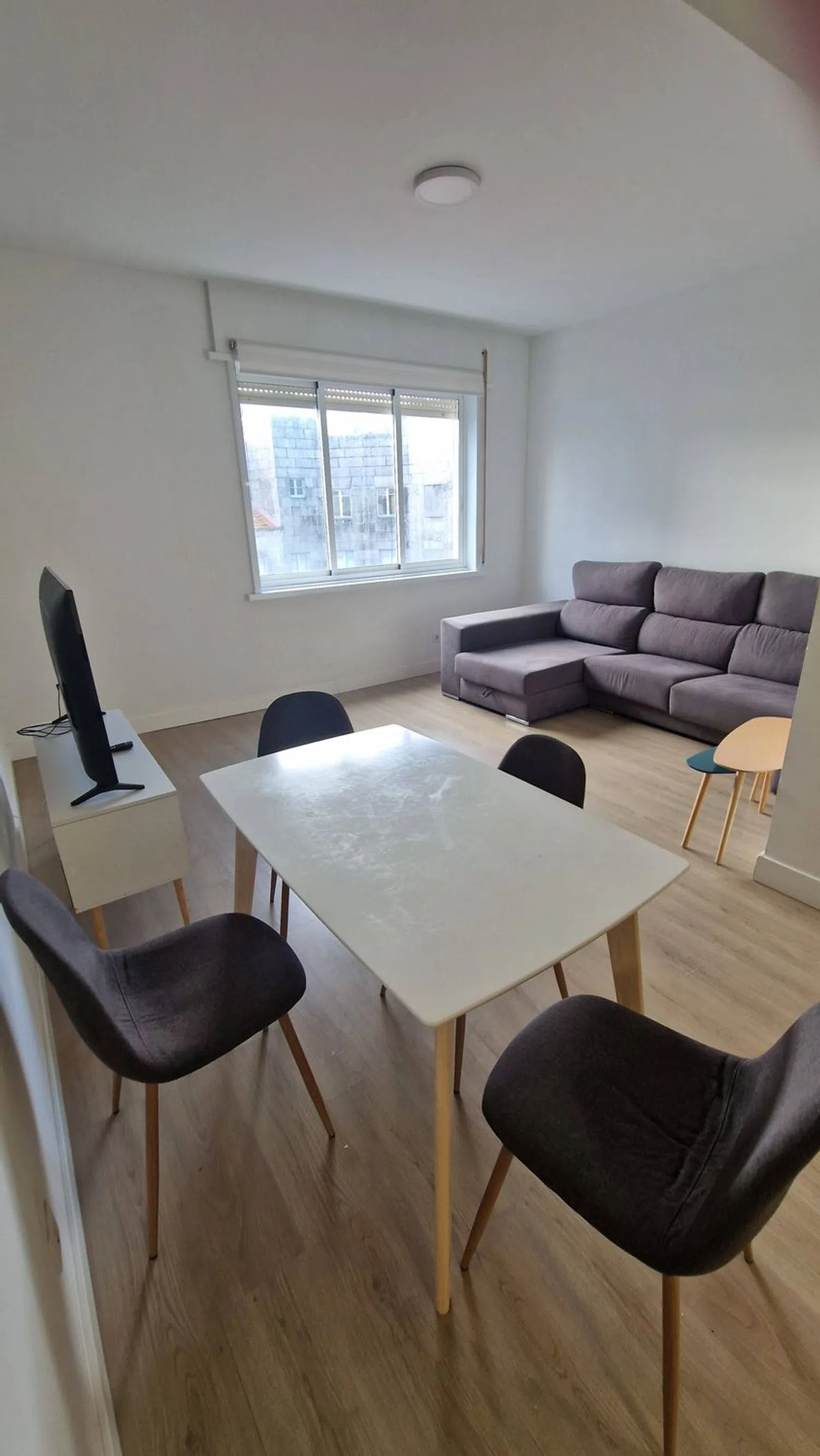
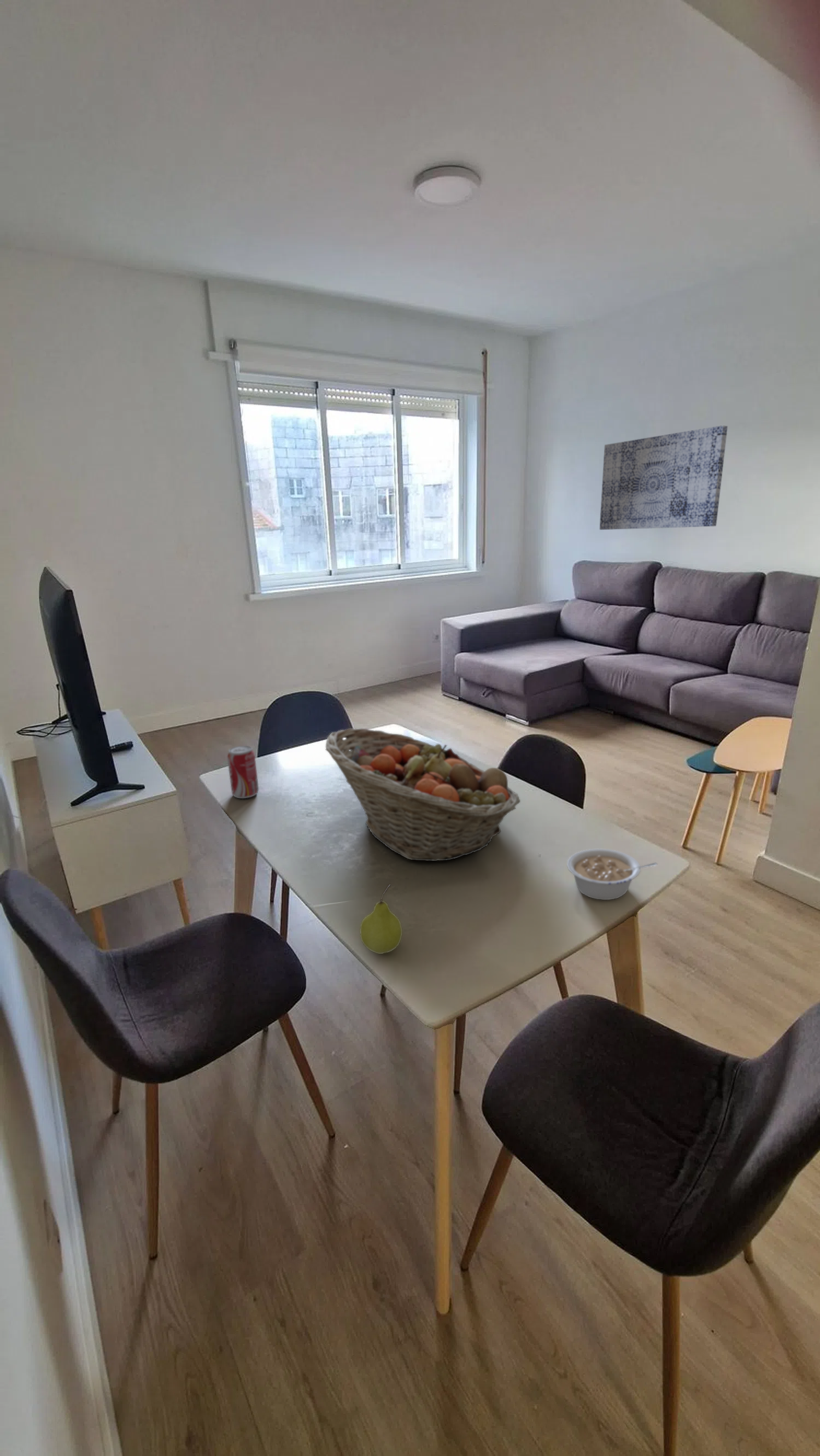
+ fruit basket [325,728,521,862]
+ wall art [599,425,728,530]
+ beverage can [227,745,259,799]
+ legume [566,848,658,901]
+ fruit [359,884,403,955]
